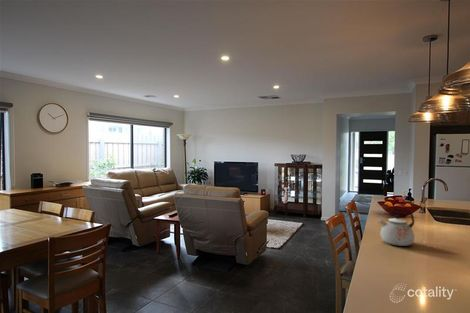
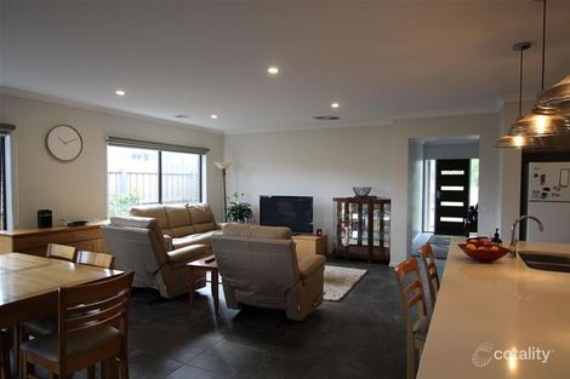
- kettle [379,207,415,247]
